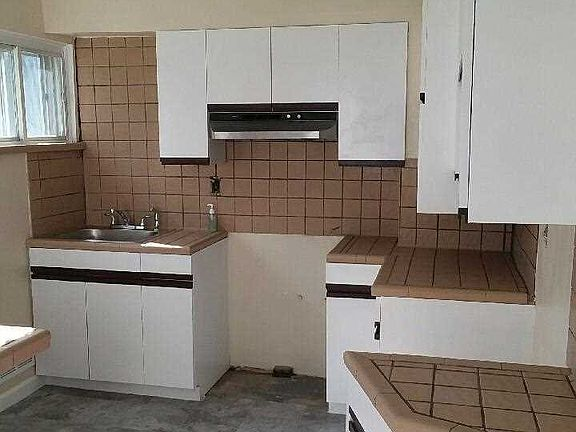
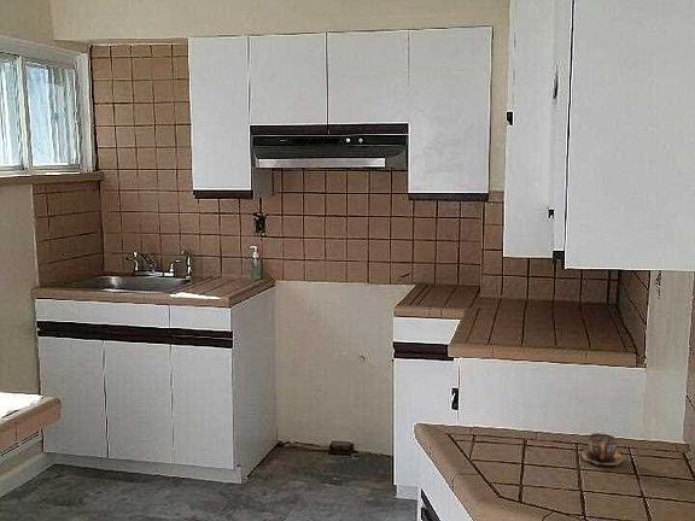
+ cup [580,432,624,468]
